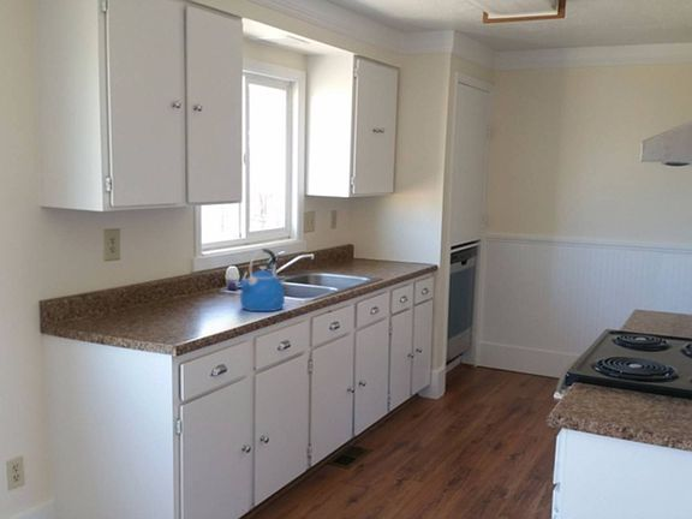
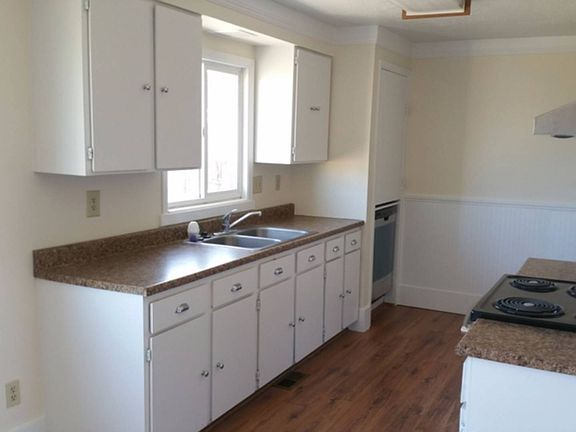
- kettle [238,247,286,312]
